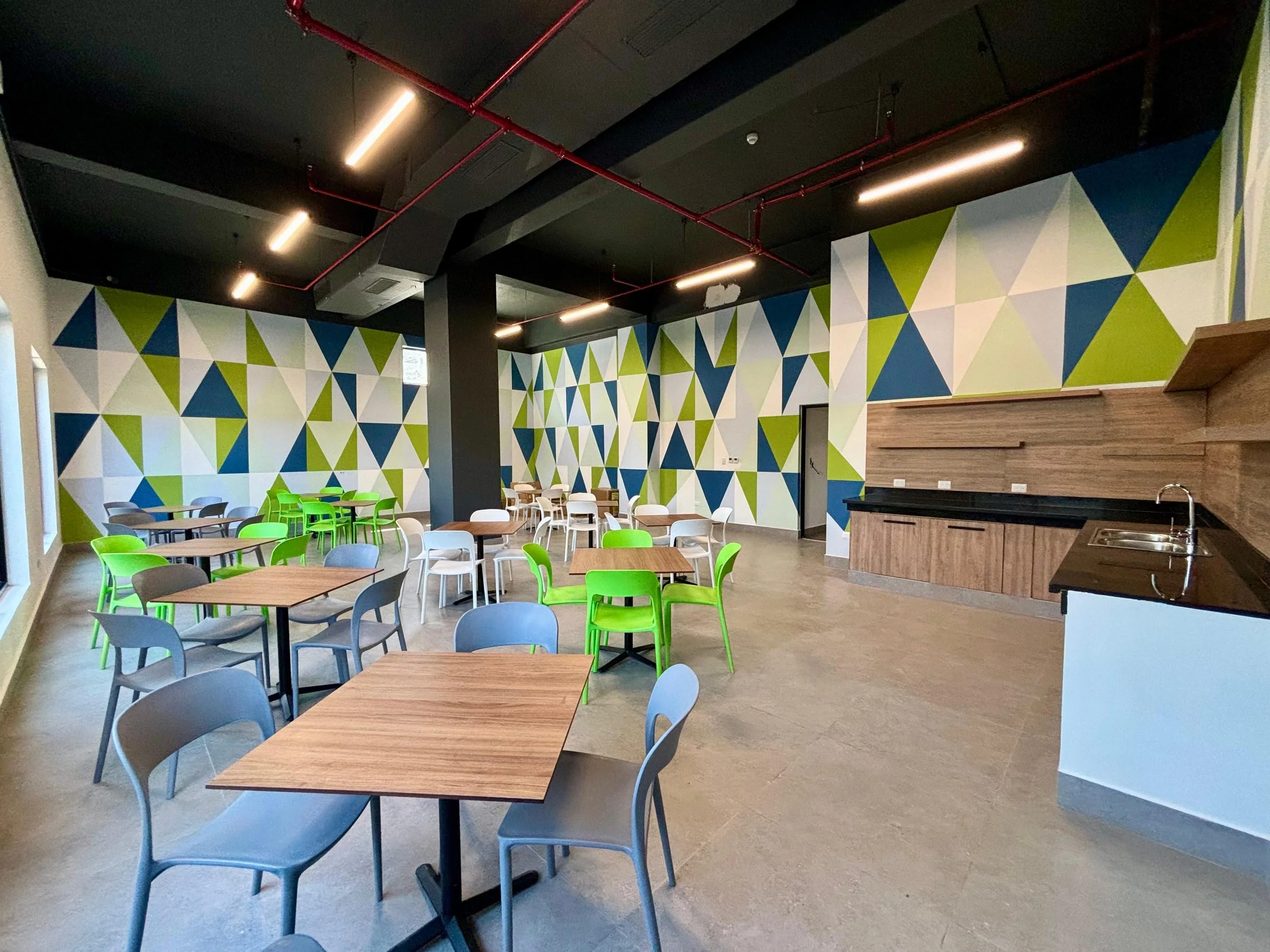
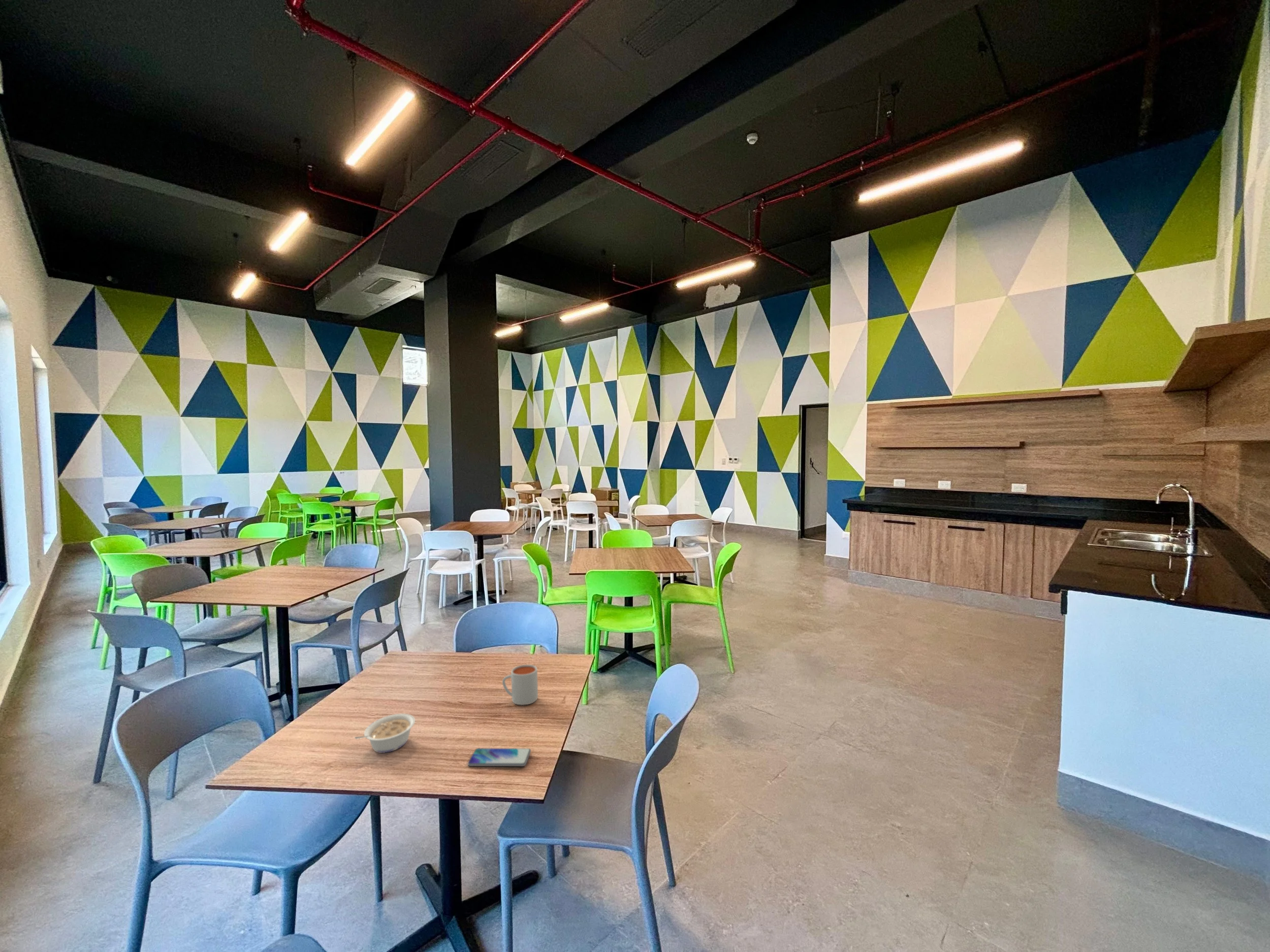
+ mug [502,664,538,706]
+ smartphone [467,748,531,767]
+ legume [354,713,416,753]
